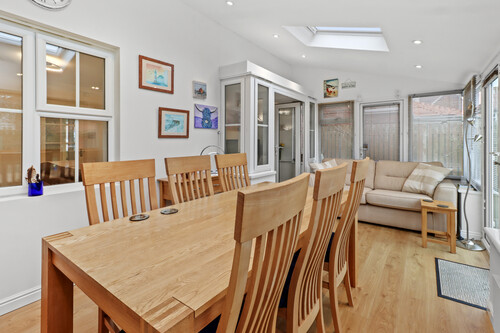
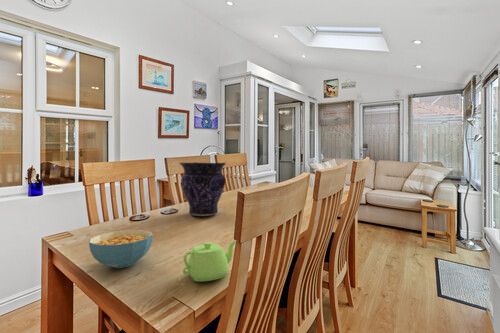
+ cereal bowl [88,229,154,269]
+ teapot [182,240,237,283]
+ vase [178,161,227,217]
